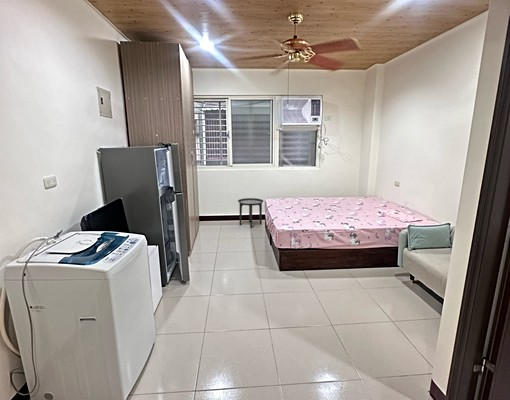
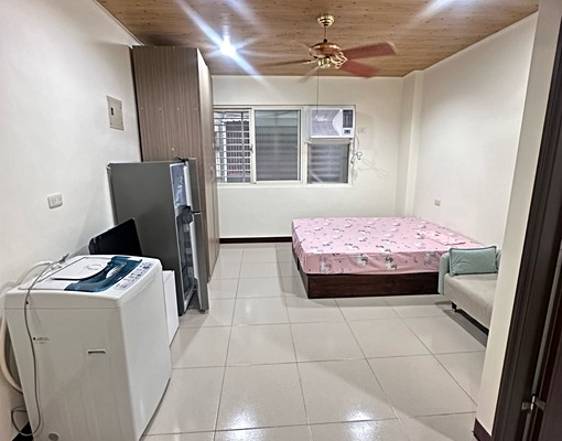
- side table [237,197,264,229]
